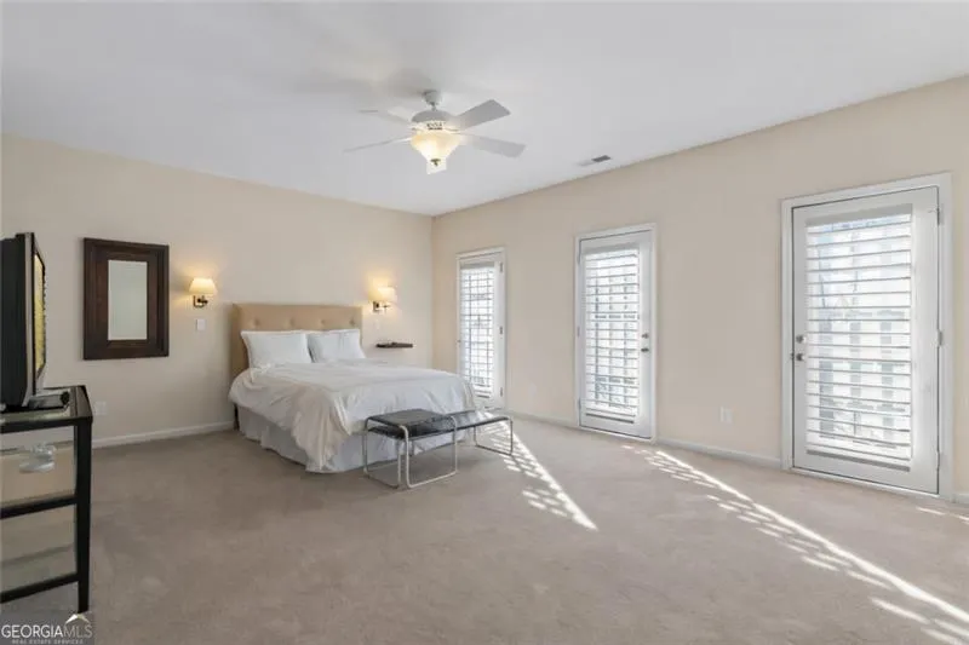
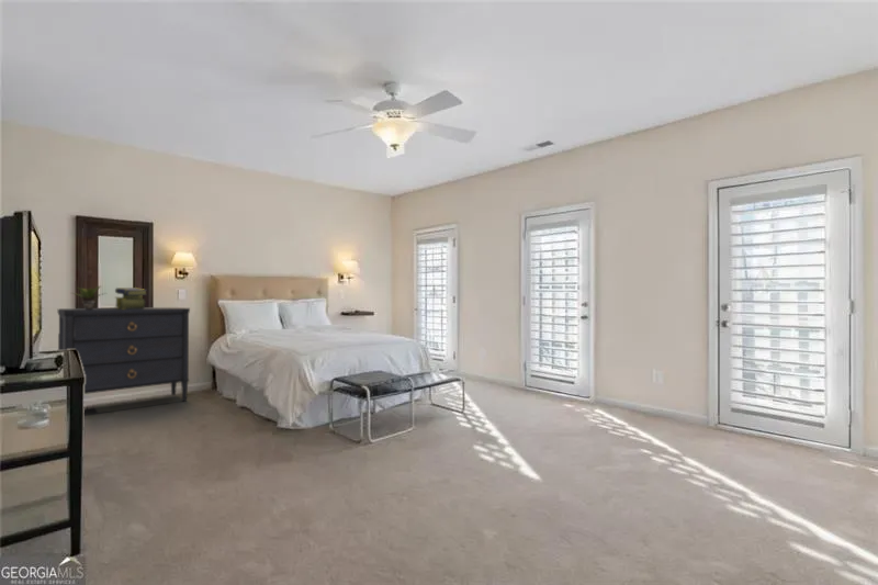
+ potted plant [70,285,108,310]
+ dresser [57,306,191,402]
+ stack of books [113,286,148,310]
